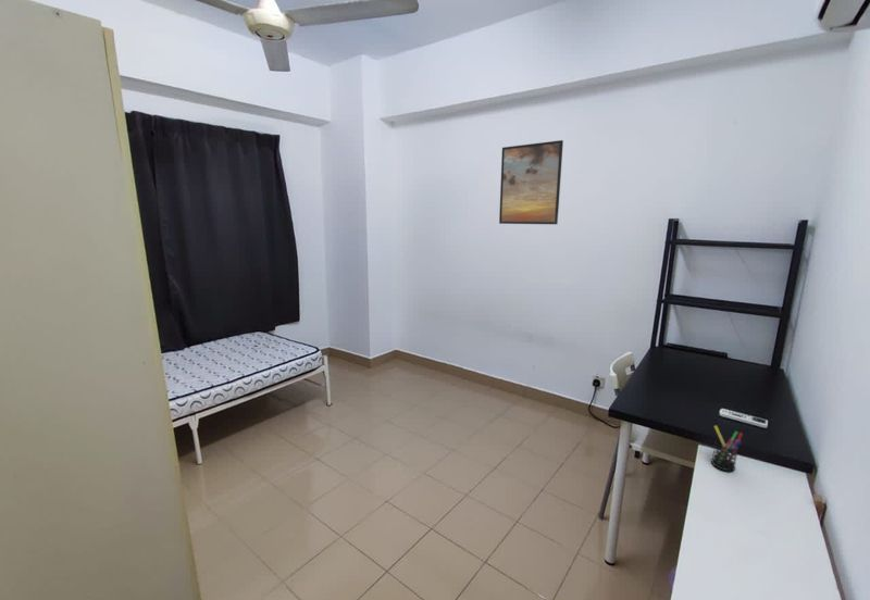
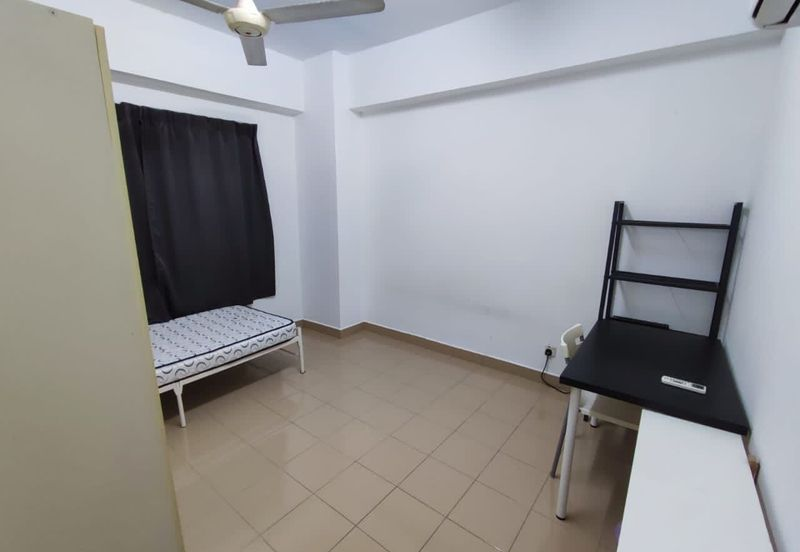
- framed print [498,139,564,225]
- pen holder [710,425,744,473]
